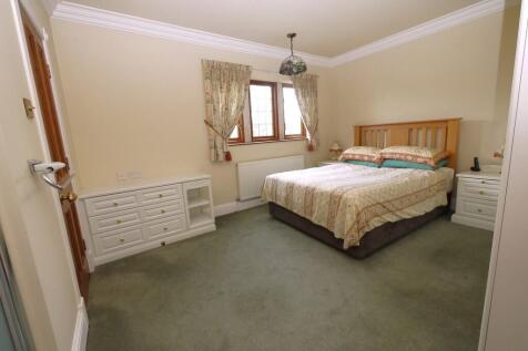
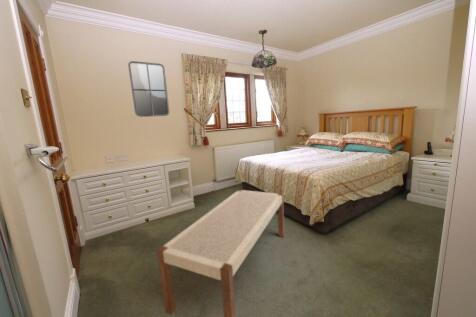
+ home mirror [127,60,170,118]
+ bench [156,189,285,317]
